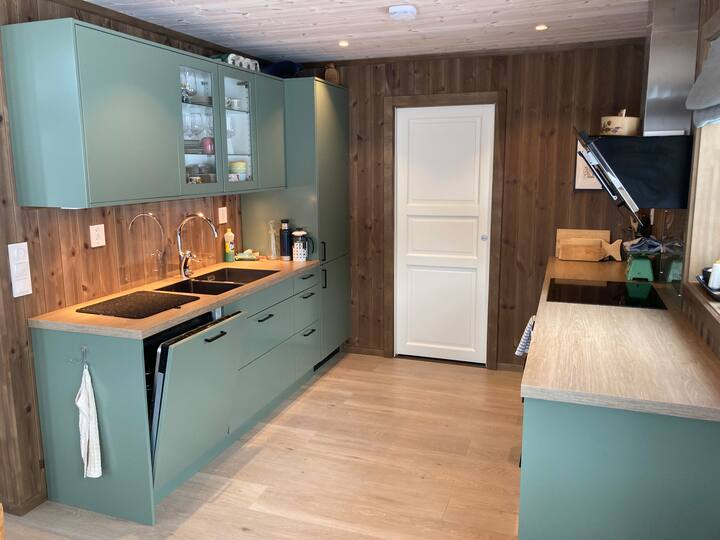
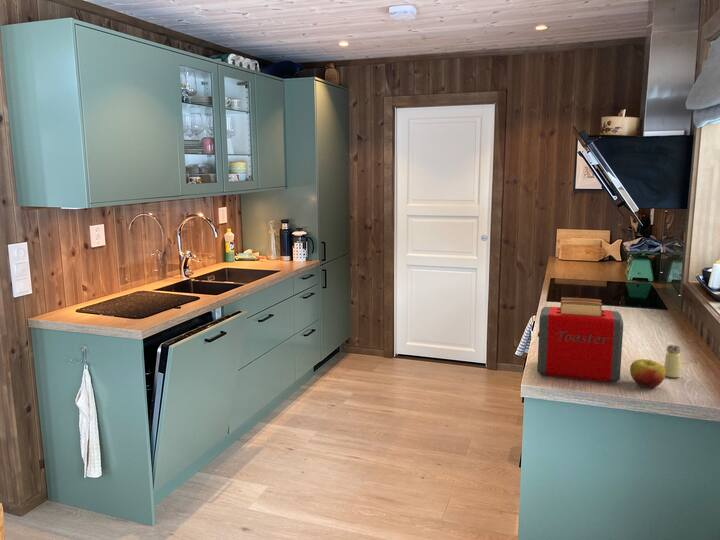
+ apple [629,358,666,389]
+ toaster [536,297,624,383]
+ saltshaker [663,344,682,379]
